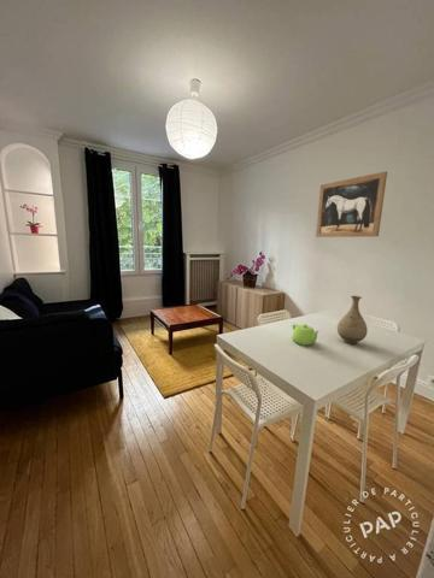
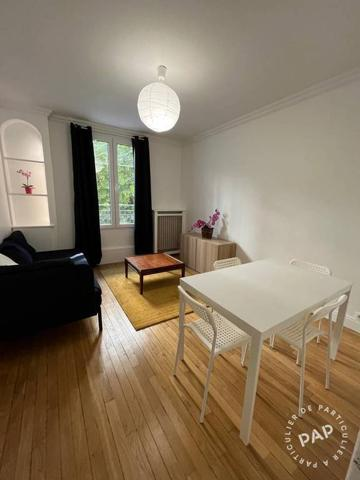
- teapot [291,323,319,347]
- wall art [315,170,388,238]
- vase [336,295,369,346]
